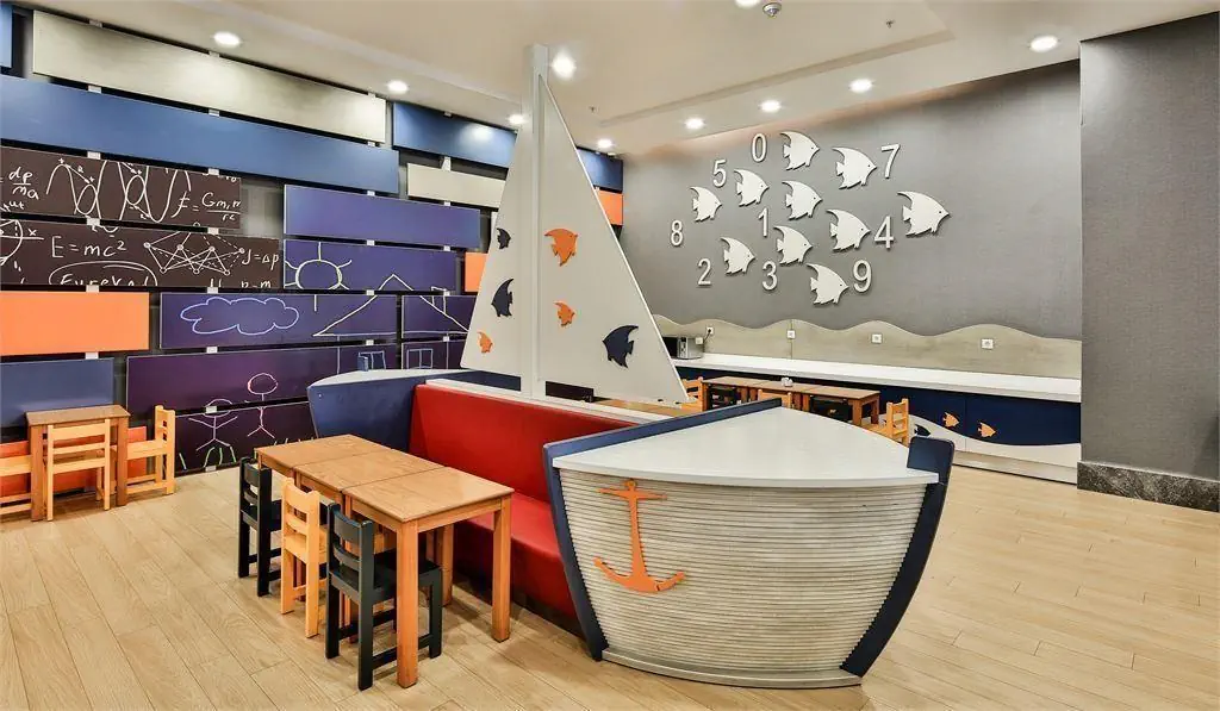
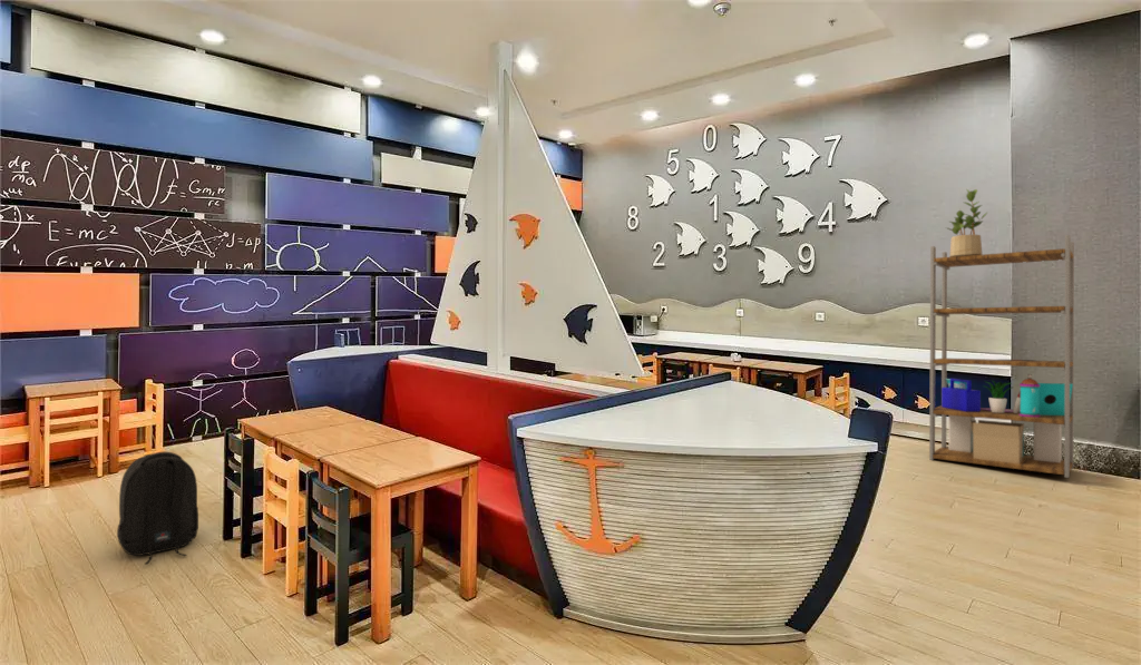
+ potted plant [945,188,989,257]
+ backpack [116,451,199,565]
+ shelving unit [928,234,1075,479]
